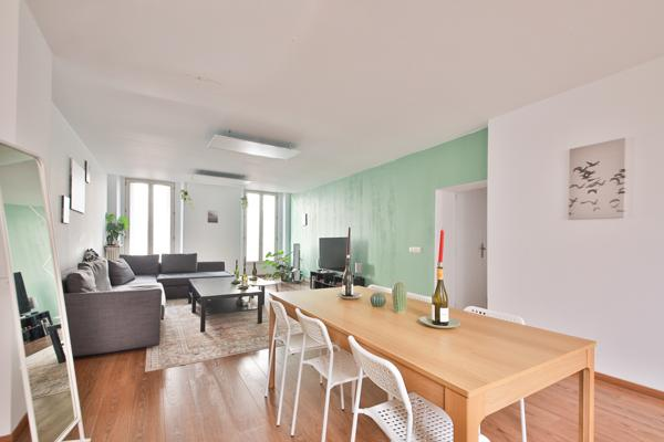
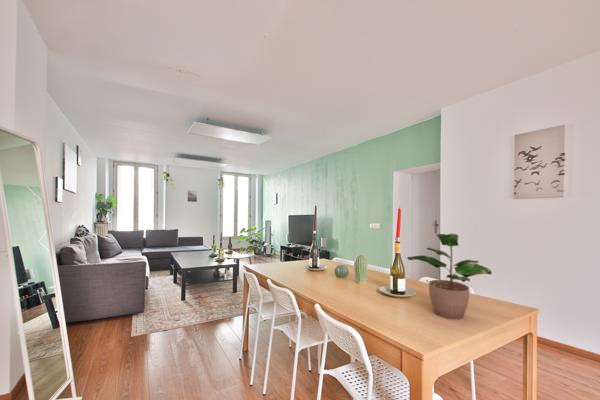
+ potted plant [406,233,492,320]
